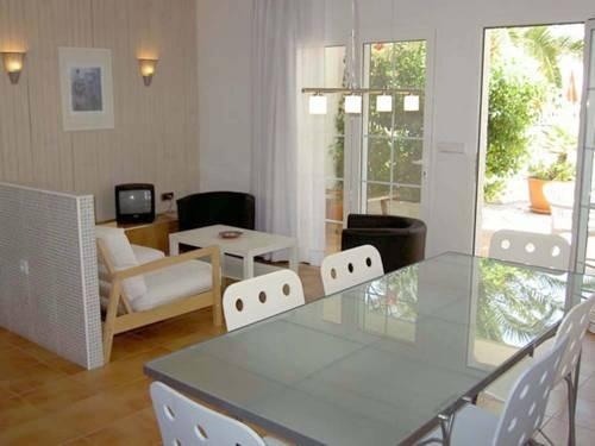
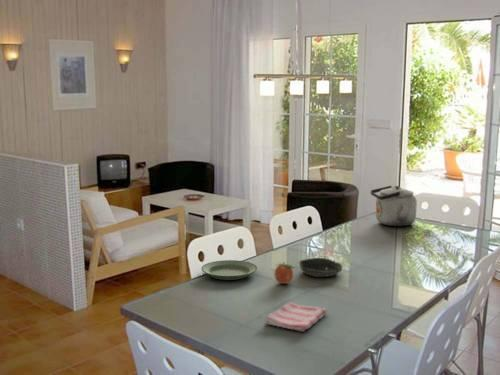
+ dish towel [264,301,328,333]
+ plate [200,259,259,281]
+ fruit [273,263,295,285]
+ bowl [298,257,343,278]
+ kettle [369,185,418,227]
